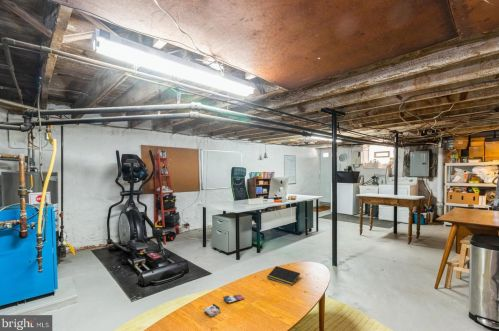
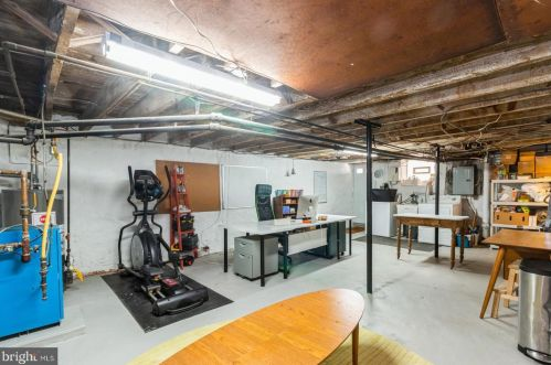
- magazine [202,294,245,317]
- notepad [266,265,301,287]
